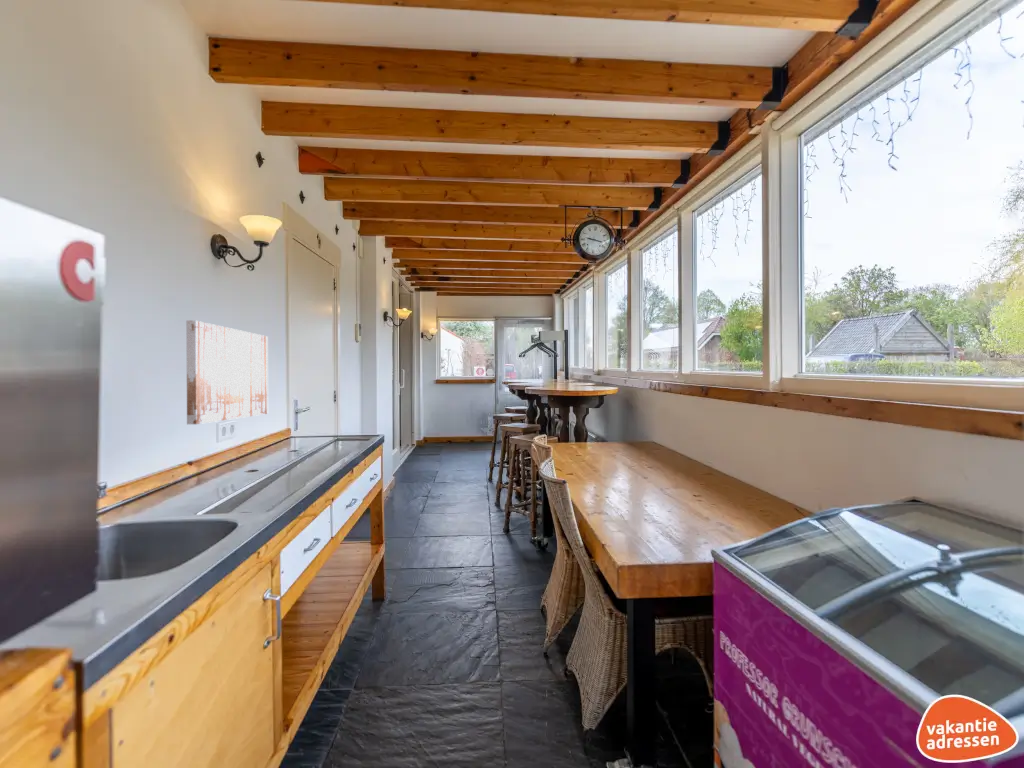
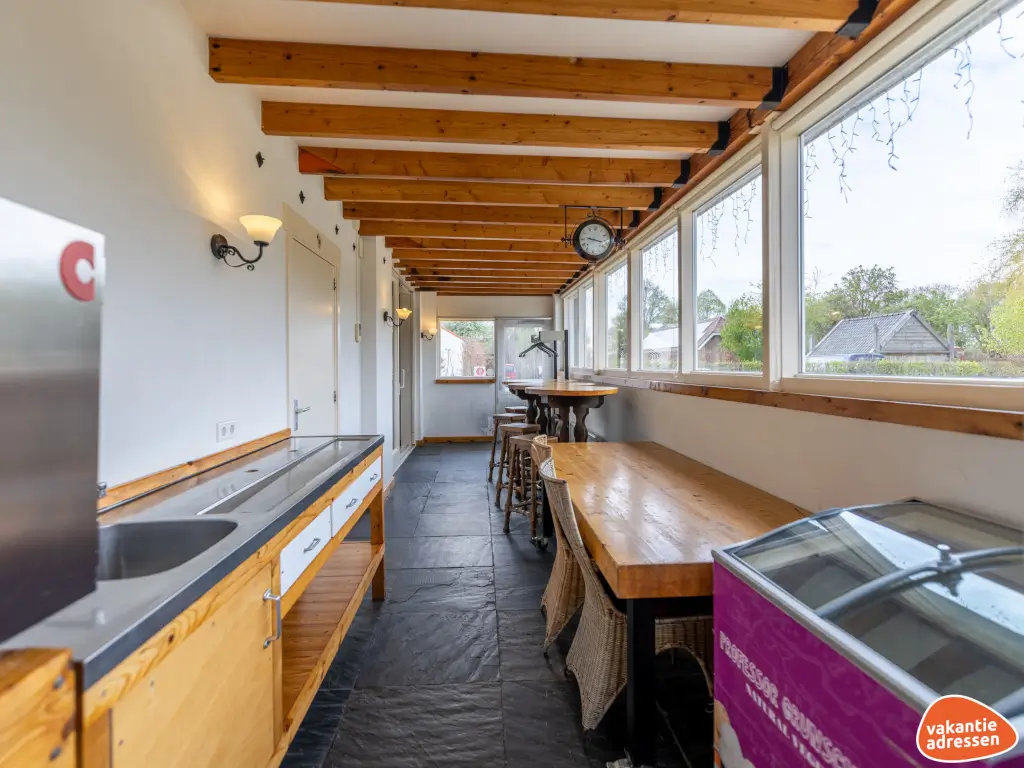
- wall art [185,320,269,425]
